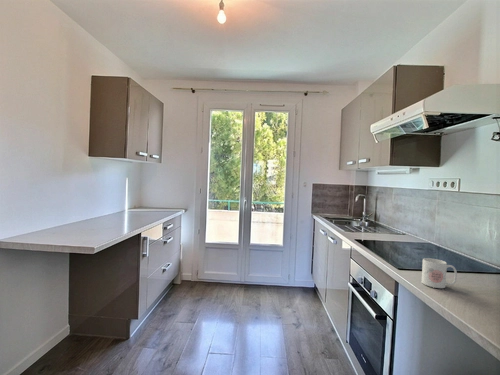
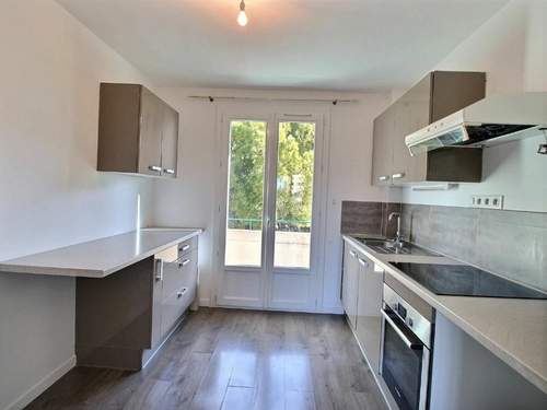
- mug [421,257,458,289]
